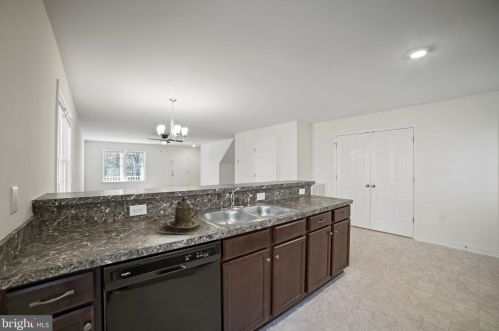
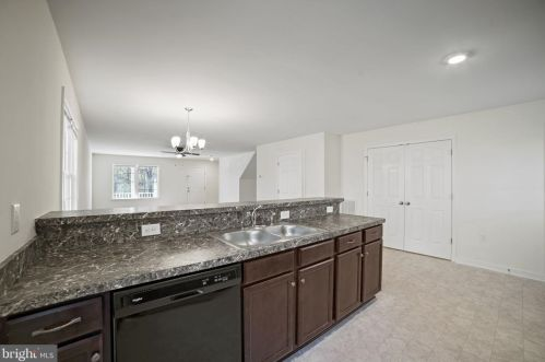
- teapot [152,196,202,236]
